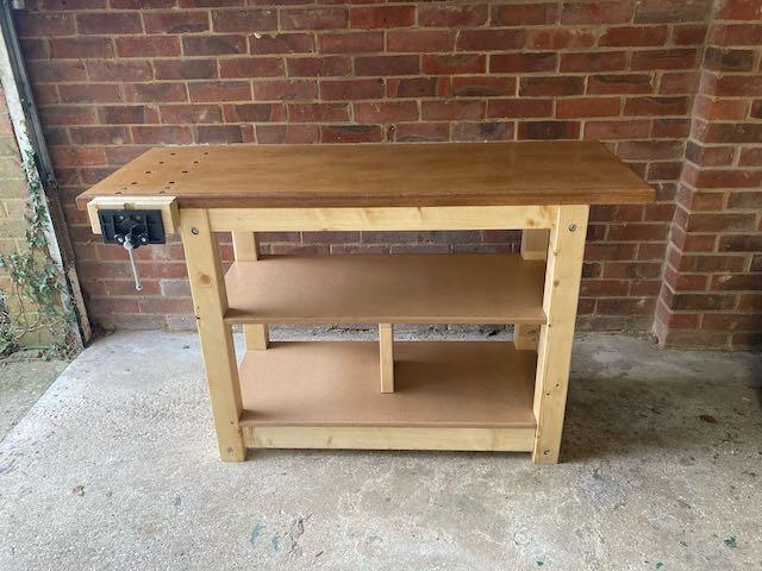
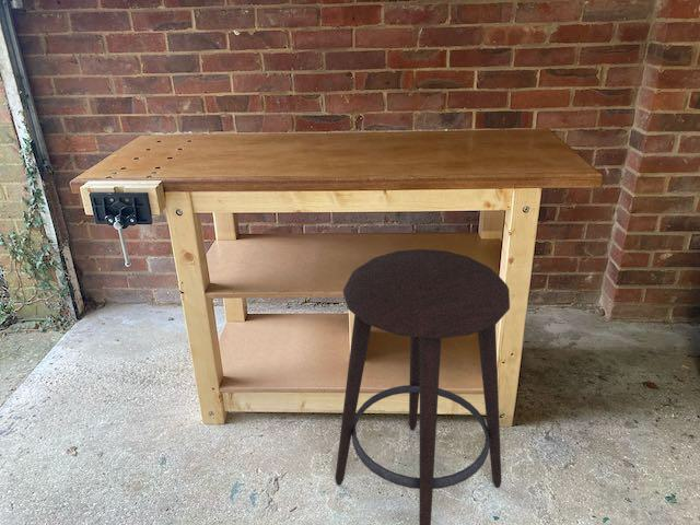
+ stool [335,248,511,525]
